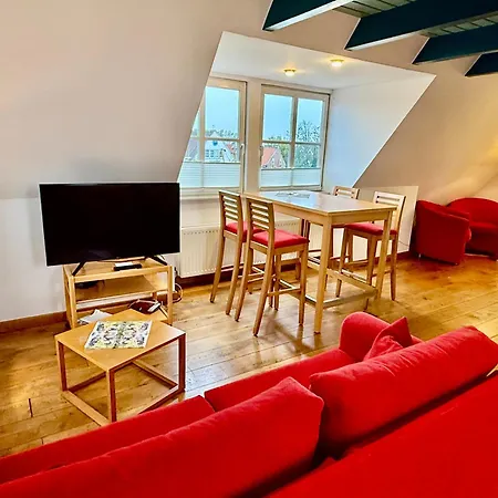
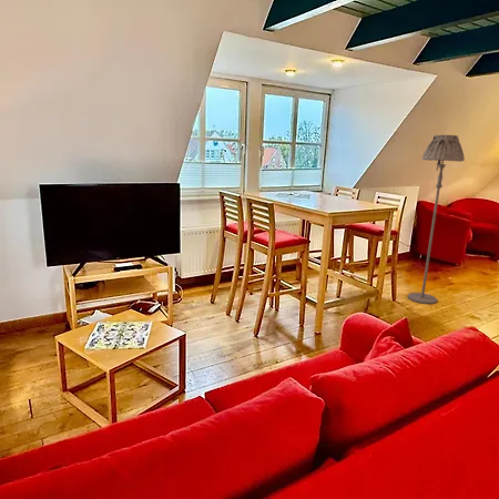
+ floor lamp [407,134,466,305]
